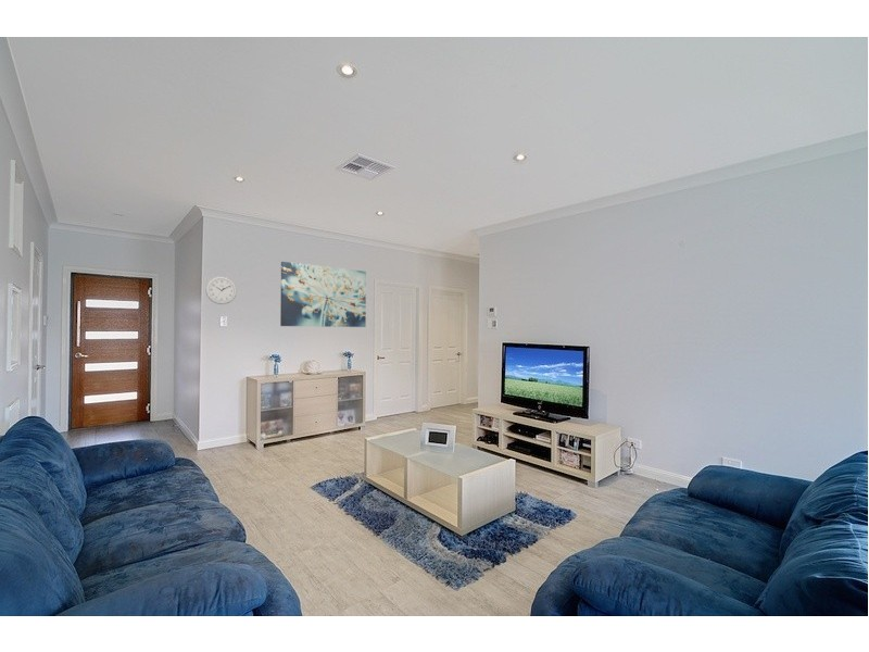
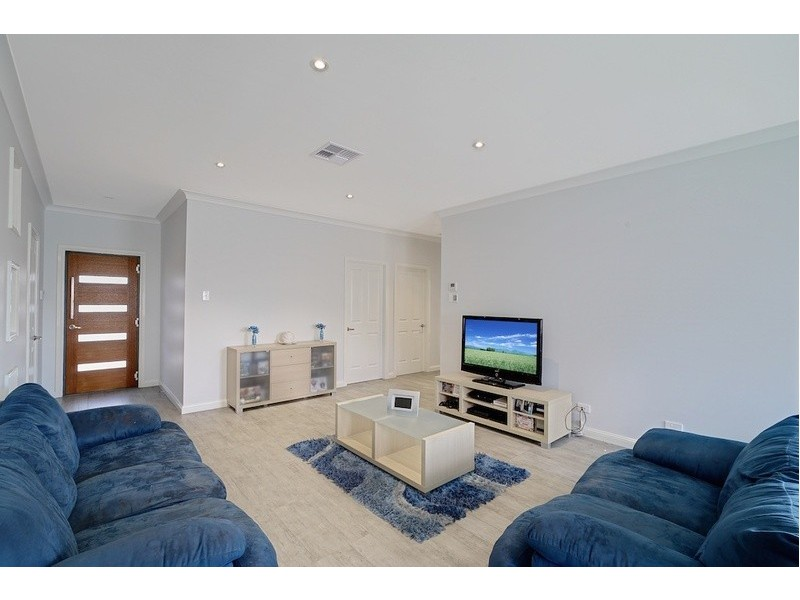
- wall art [279,261,367,328]
- wall clock [204,275,238,305]
